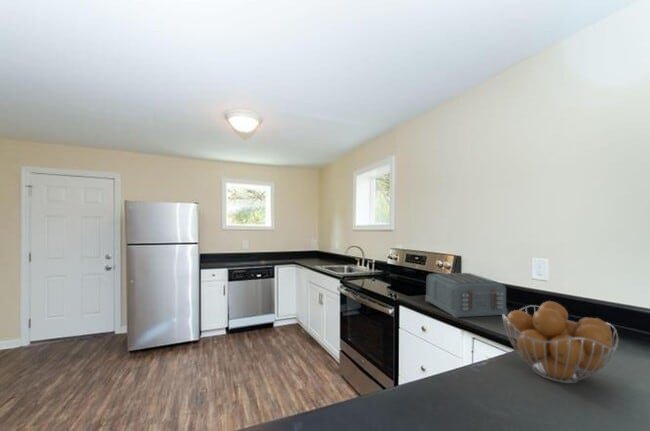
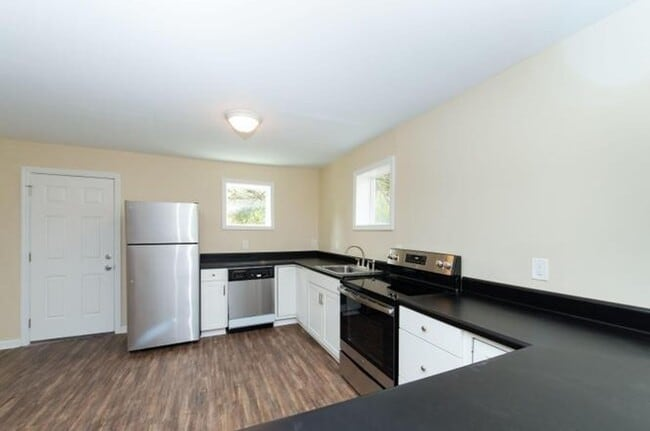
- toaster [425,272,508,319]
- fruit basket [501,300,620,384]
